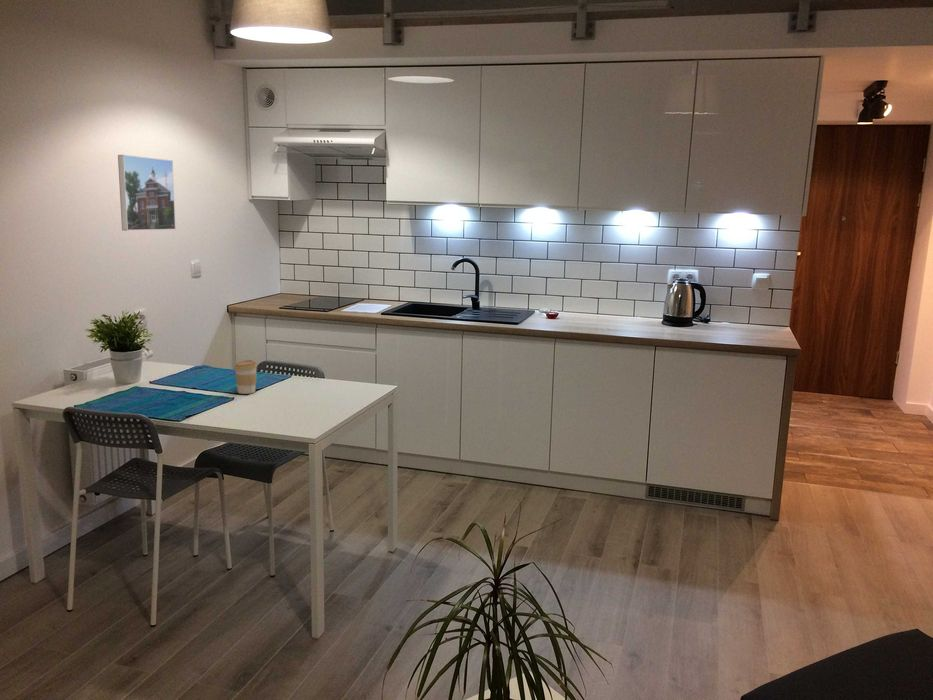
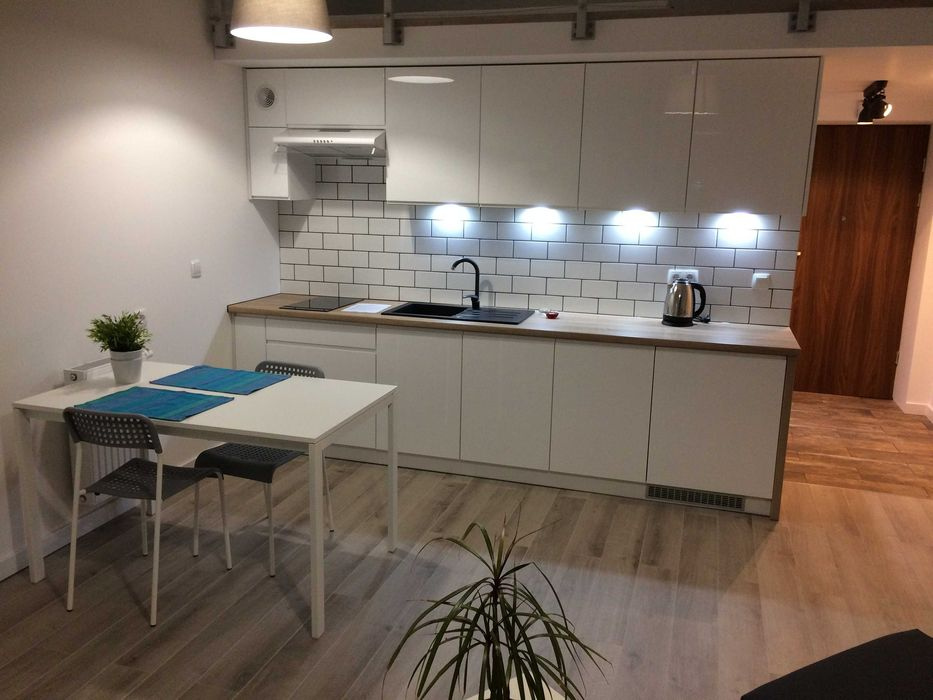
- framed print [117,154,177,232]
- coffee cup [233,359,258,395]
